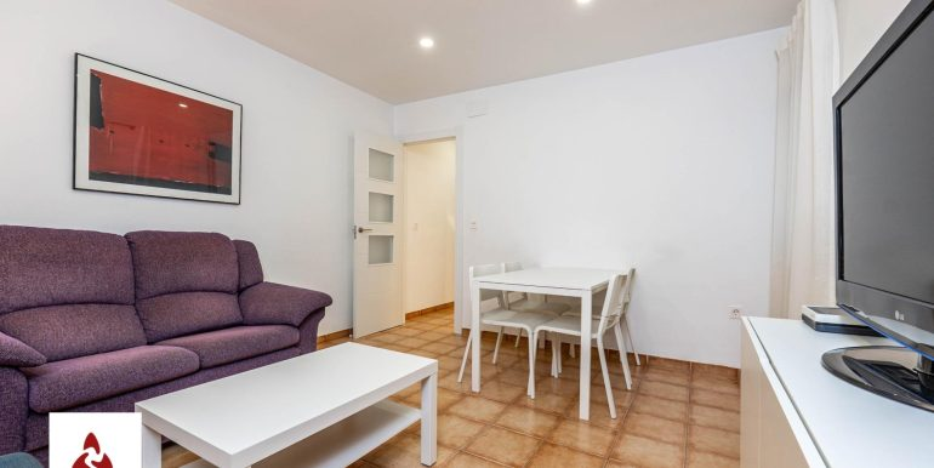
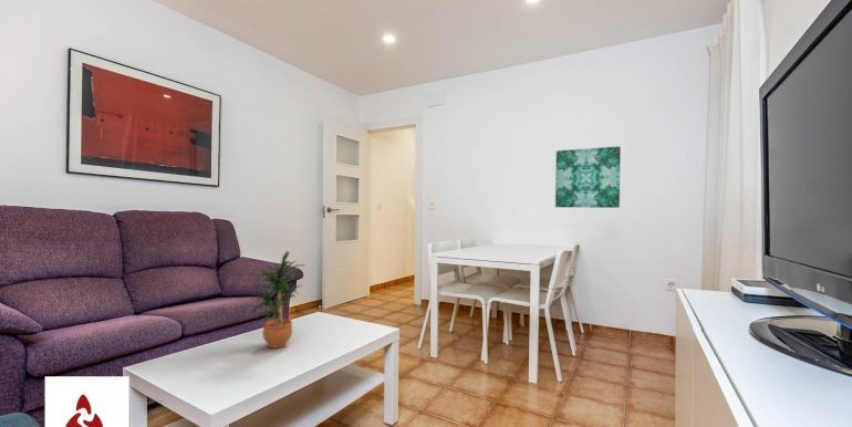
+ wall art [554,145,622,209]
+ potted plant [249,250,305,350]
